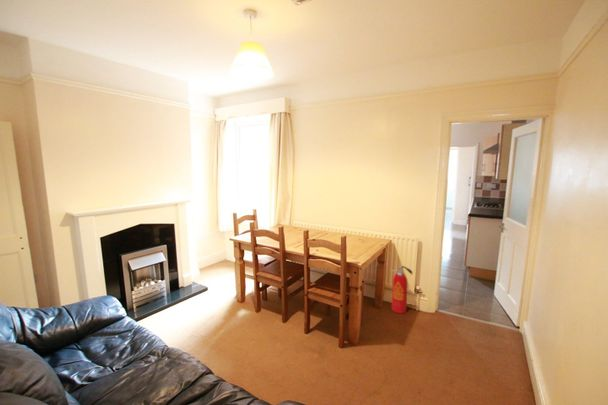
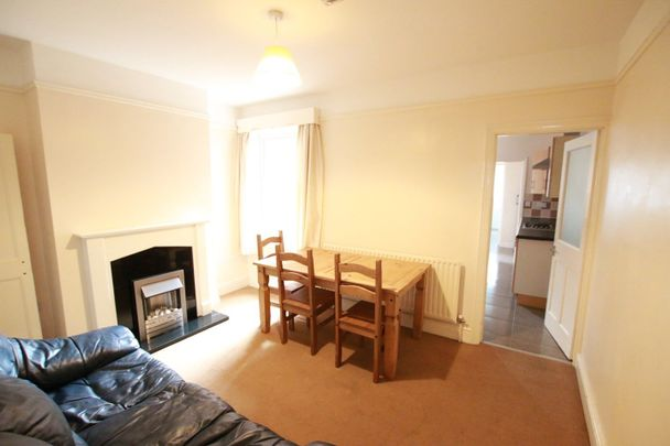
- fire extinguisher [390,265,413,314]
